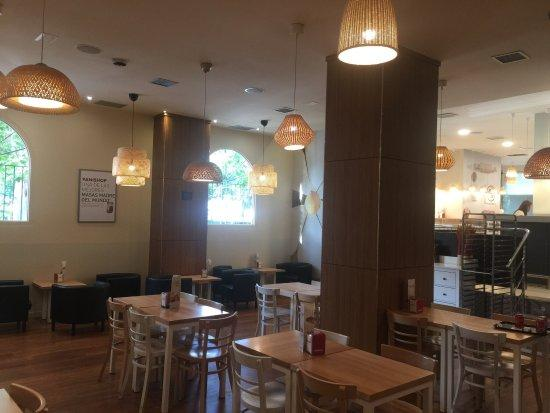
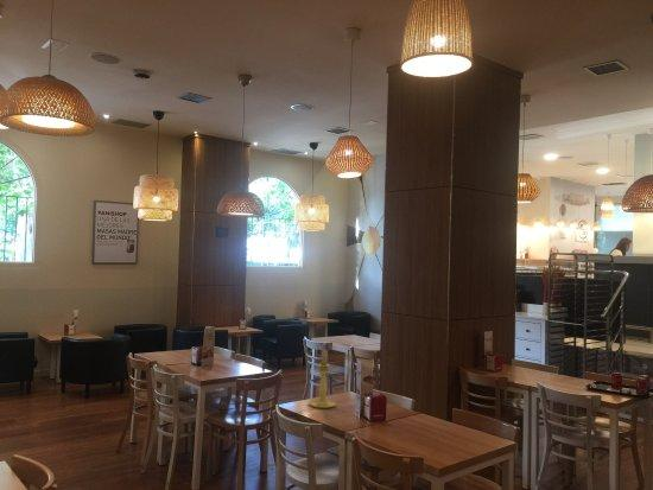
+ candle holder [308,349,337,409]
